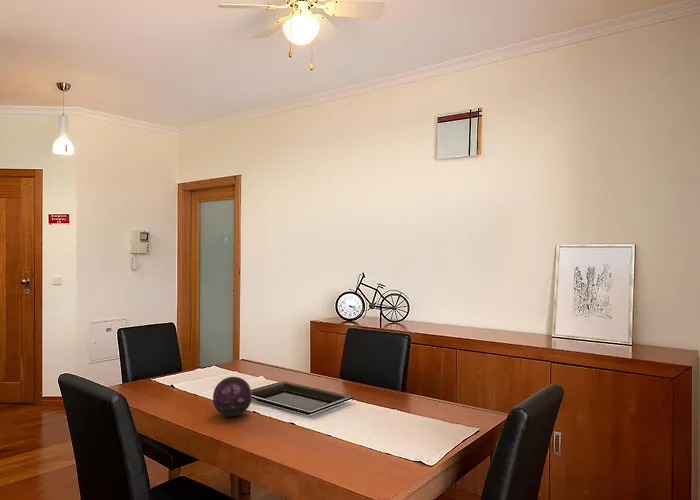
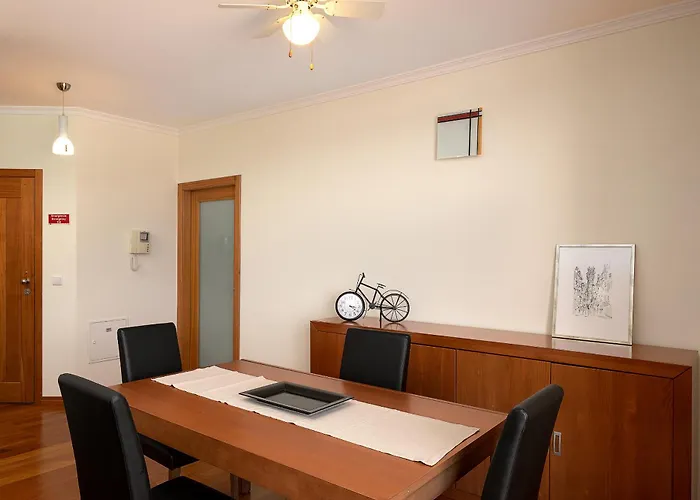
- decorative orb [212,376,253,418]
